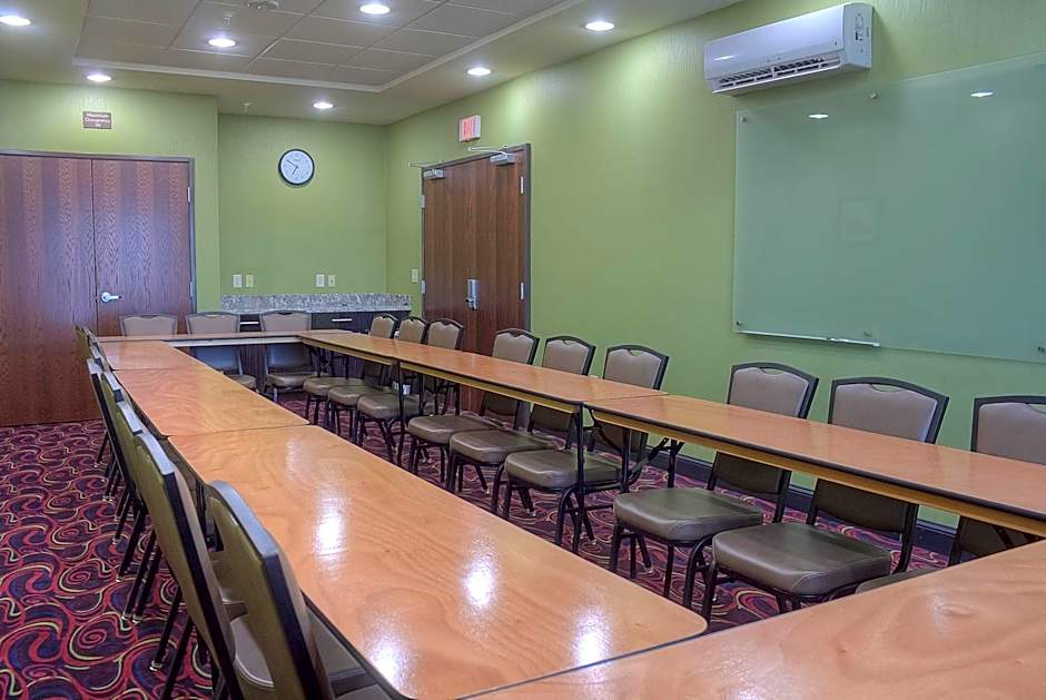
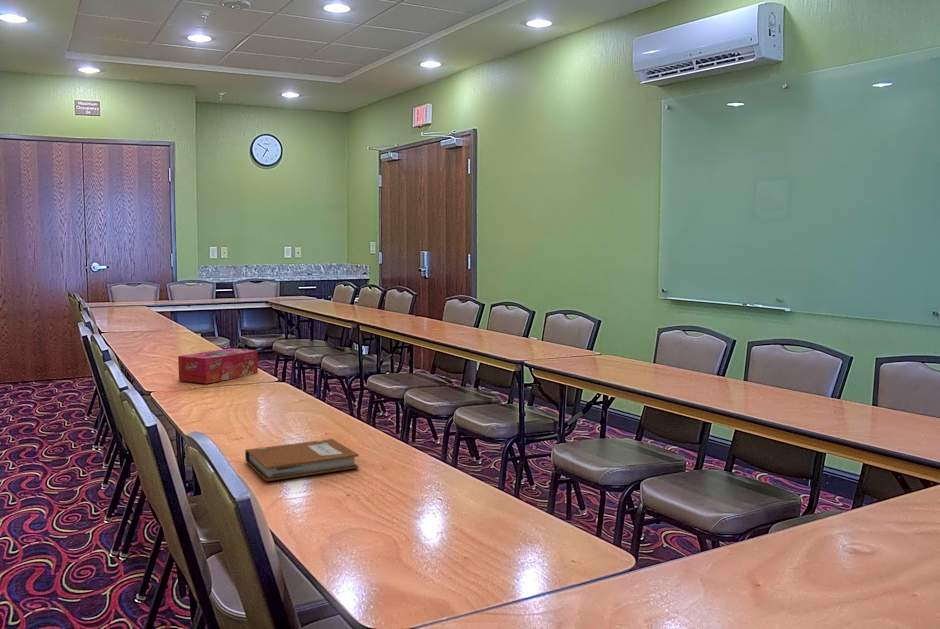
+ tissue box [177,347,259,385]
+ notebook [244,438,360,482]
